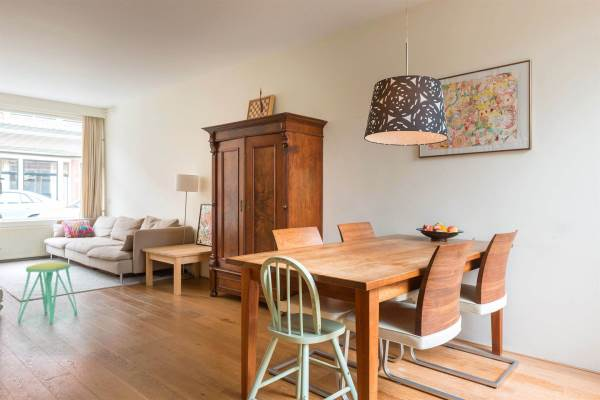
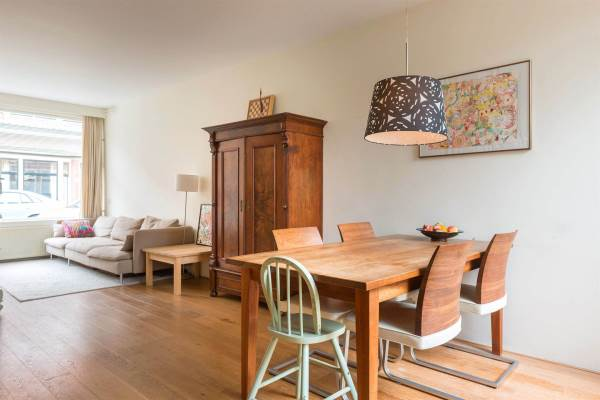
- stool [17,261,78,325]
